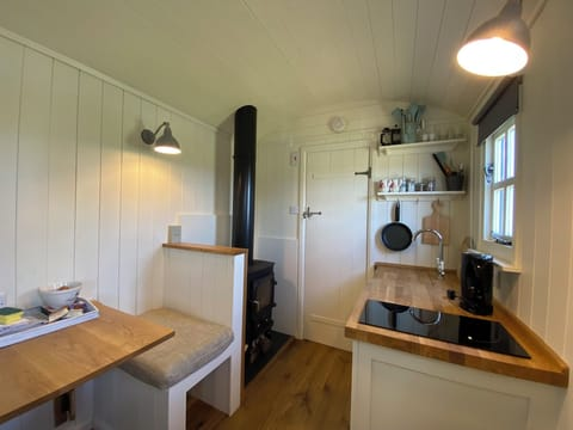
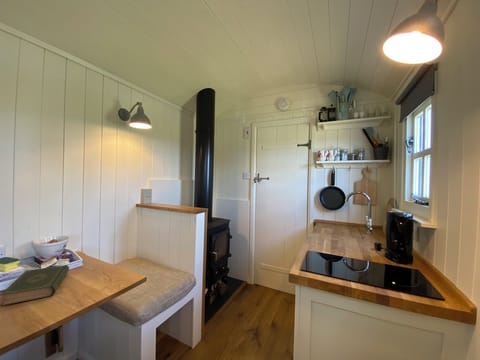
+ book [0,264,70,307]
